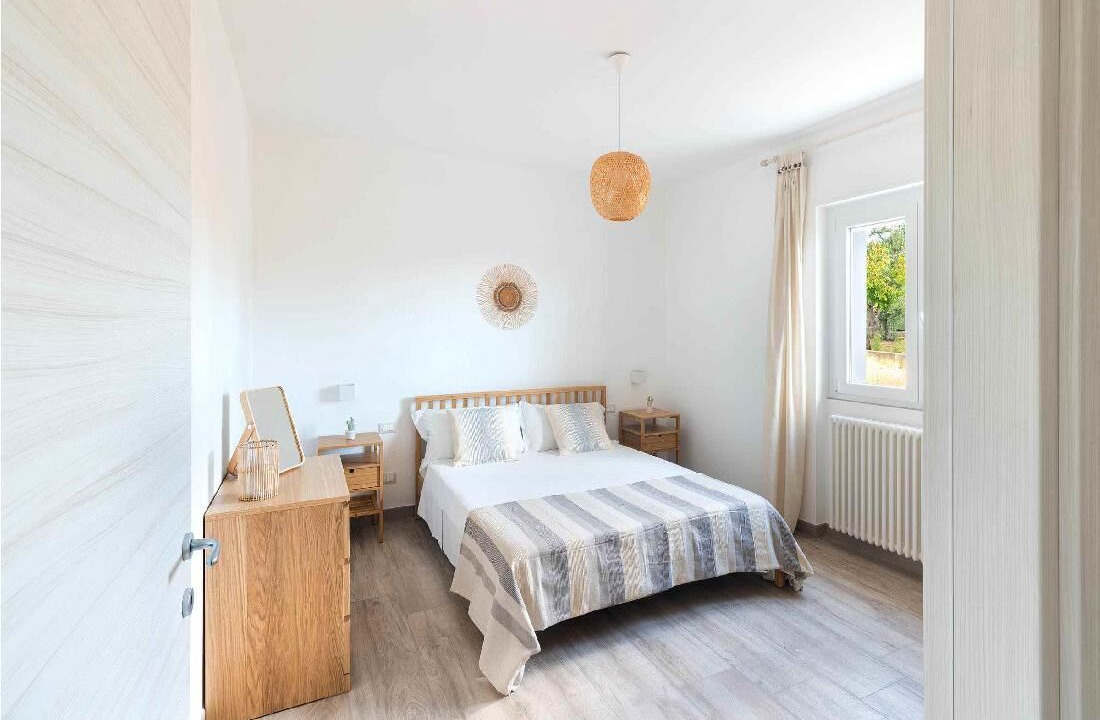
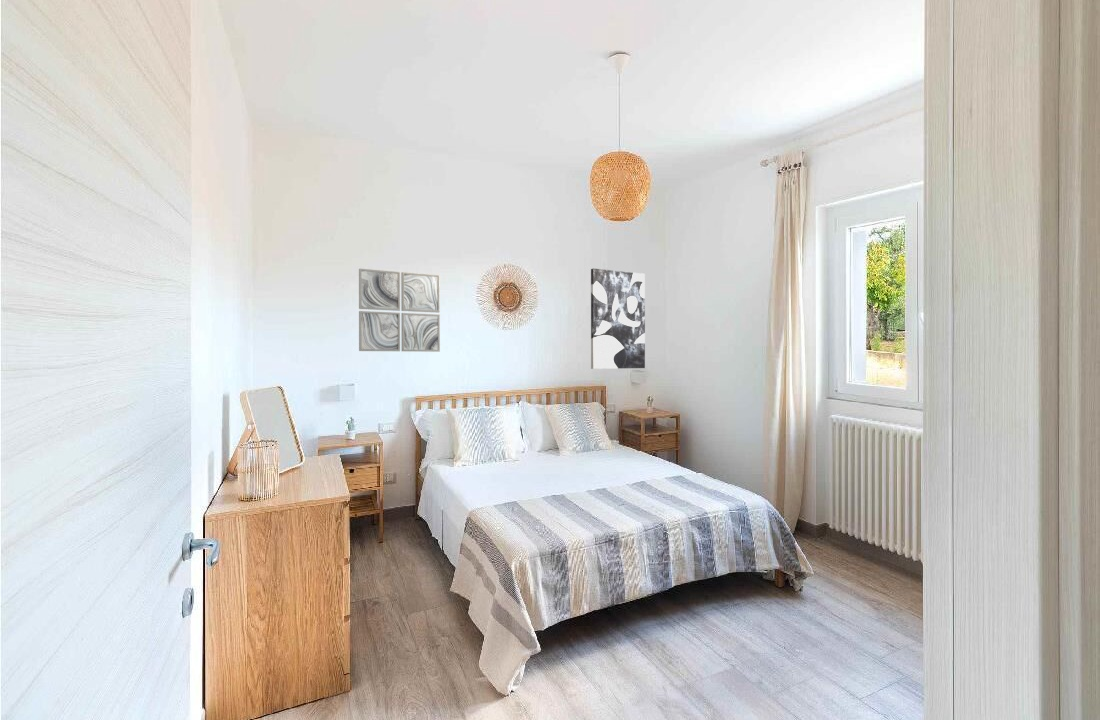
+ wall art [590,267,646,370]
+ wall art [358,268,441,353]
